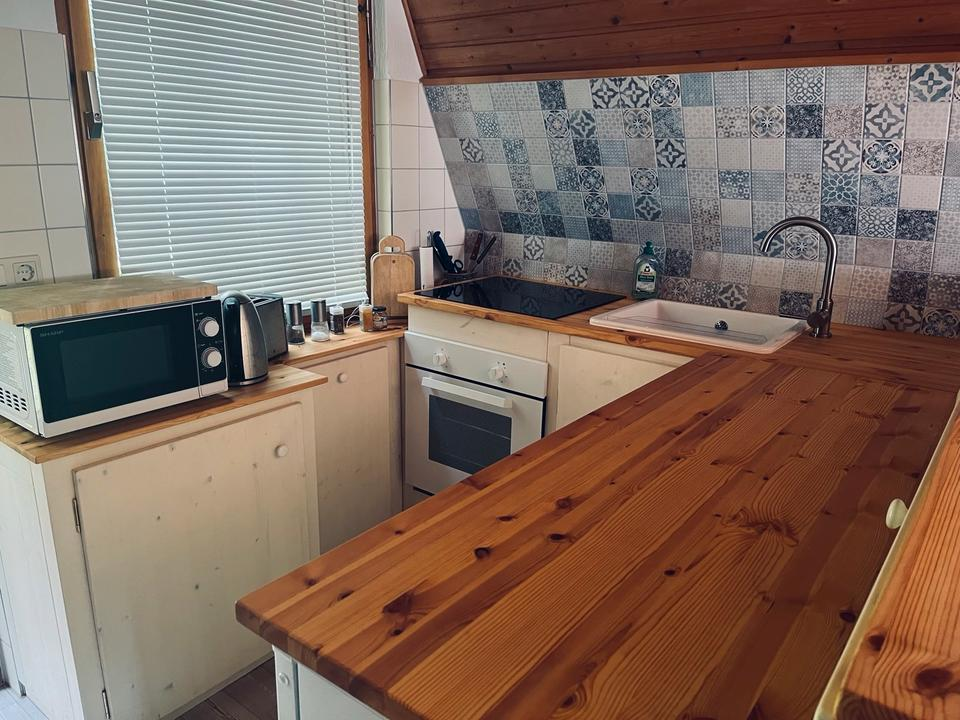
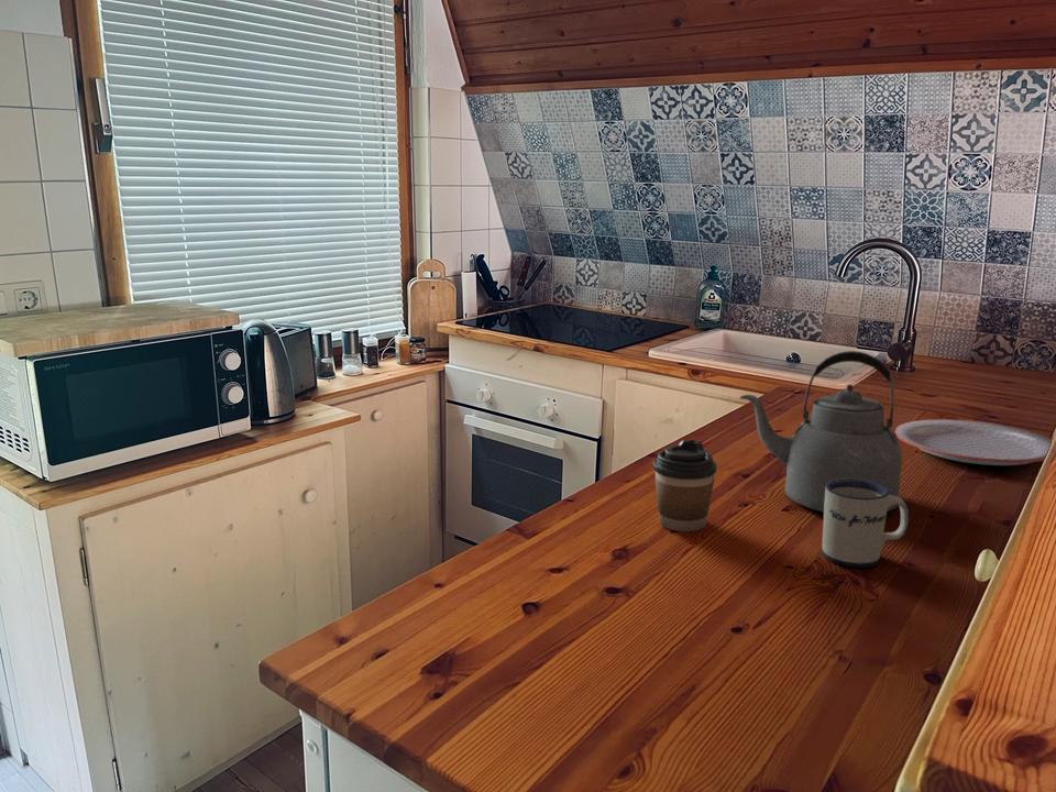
+ plate [893,418,1053,466]
+ mug [822,479,911,568]
+ coffee cup [652,439,718,532]
+ kettle [738,350,903,513]
